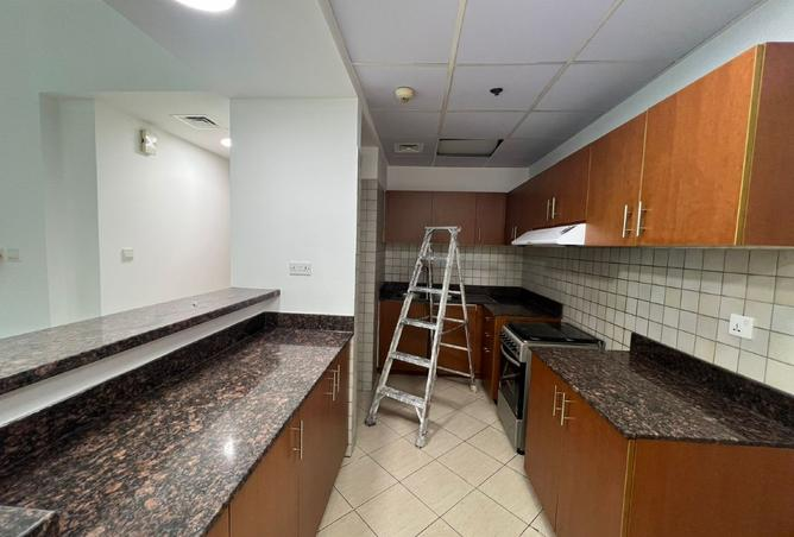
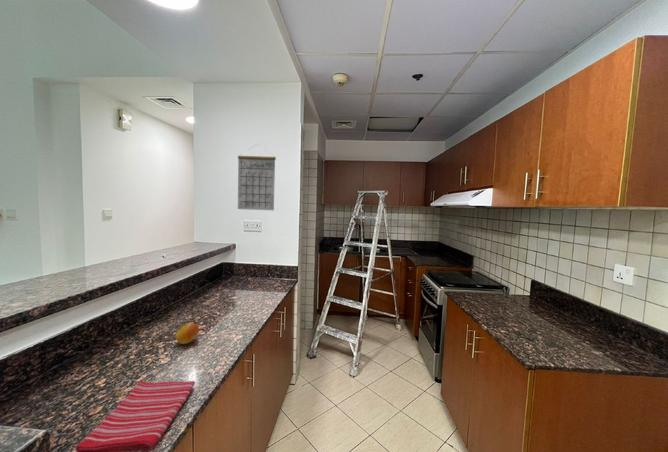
+ fruit [175,322,200,345]
+ dish towel [74,380,196,452]
+ calendar [237,143,277,211]
